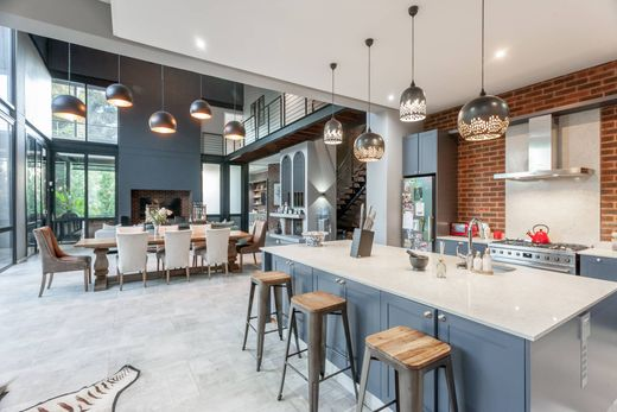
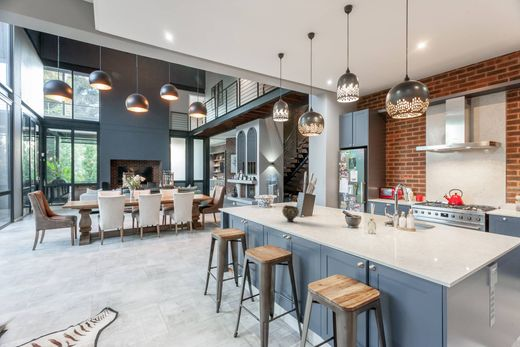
+ bowl [281,205,300,223]
